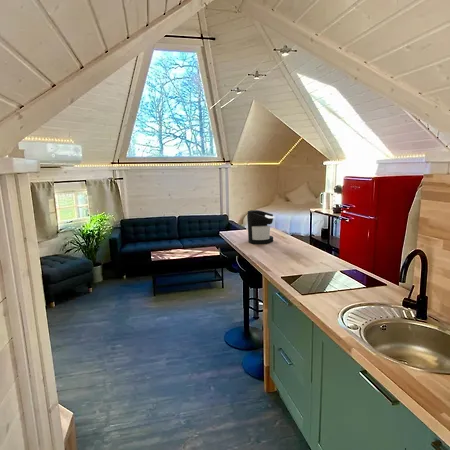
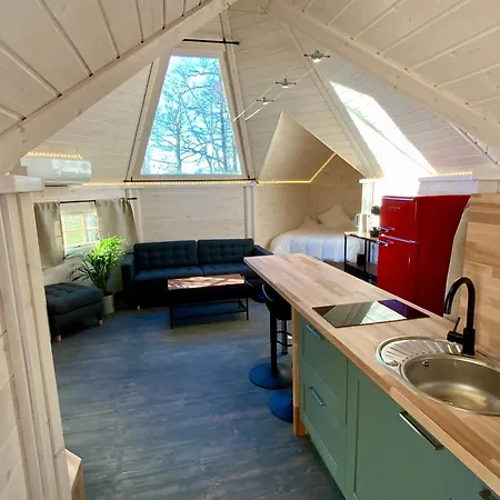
- coffee maker [246,209,275,245]
